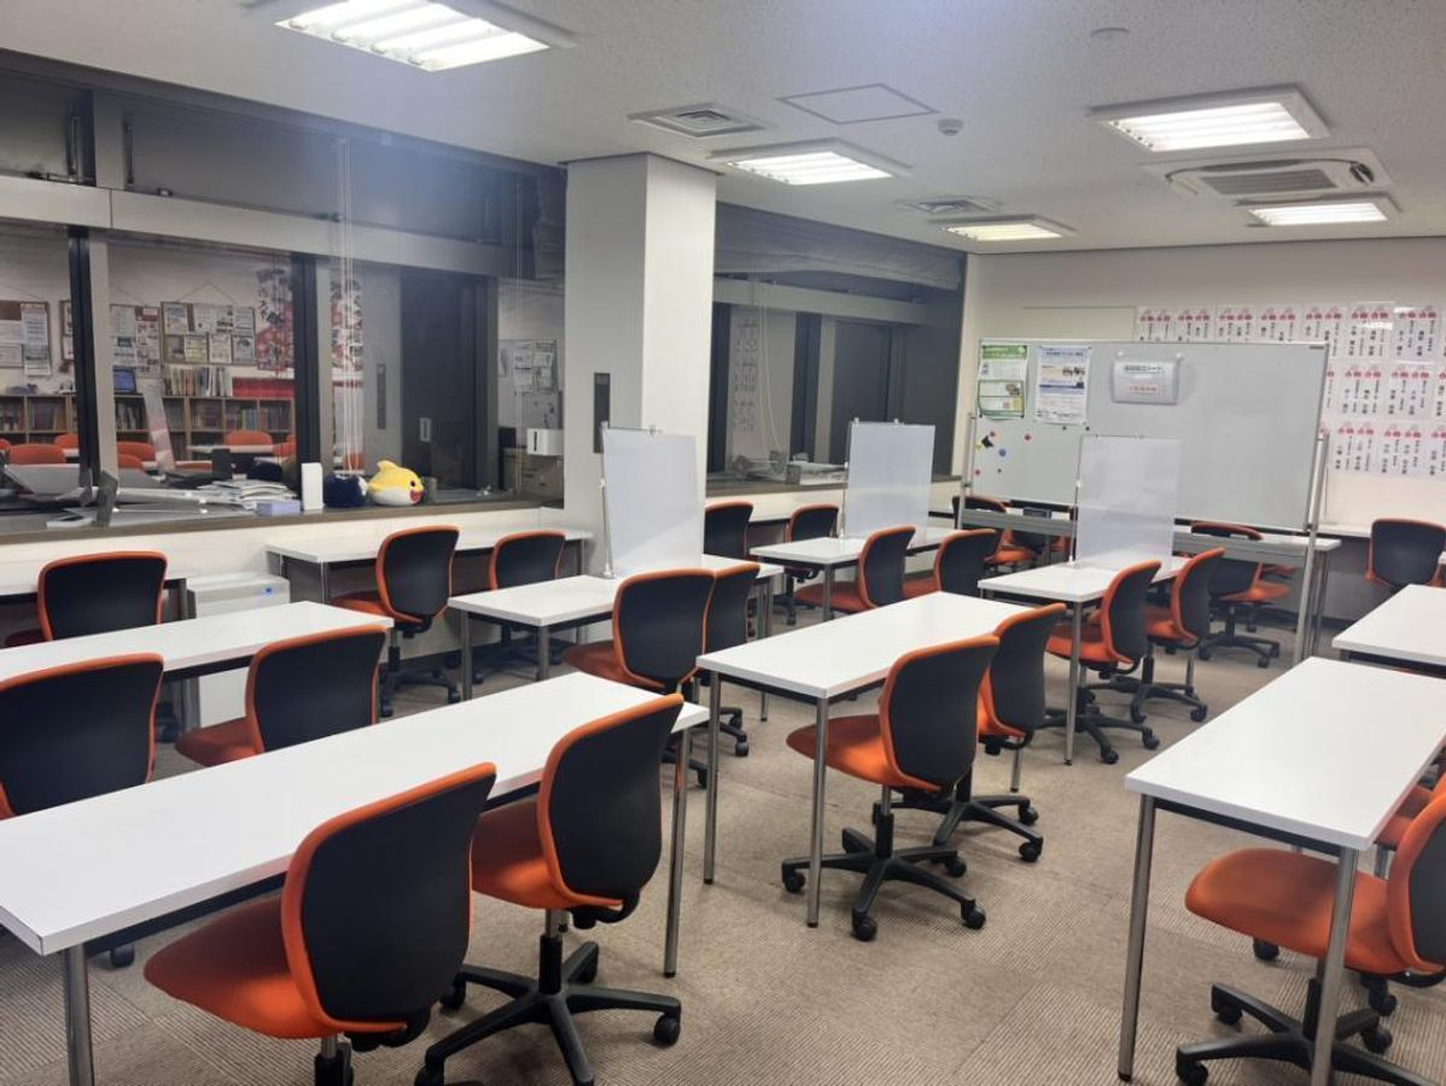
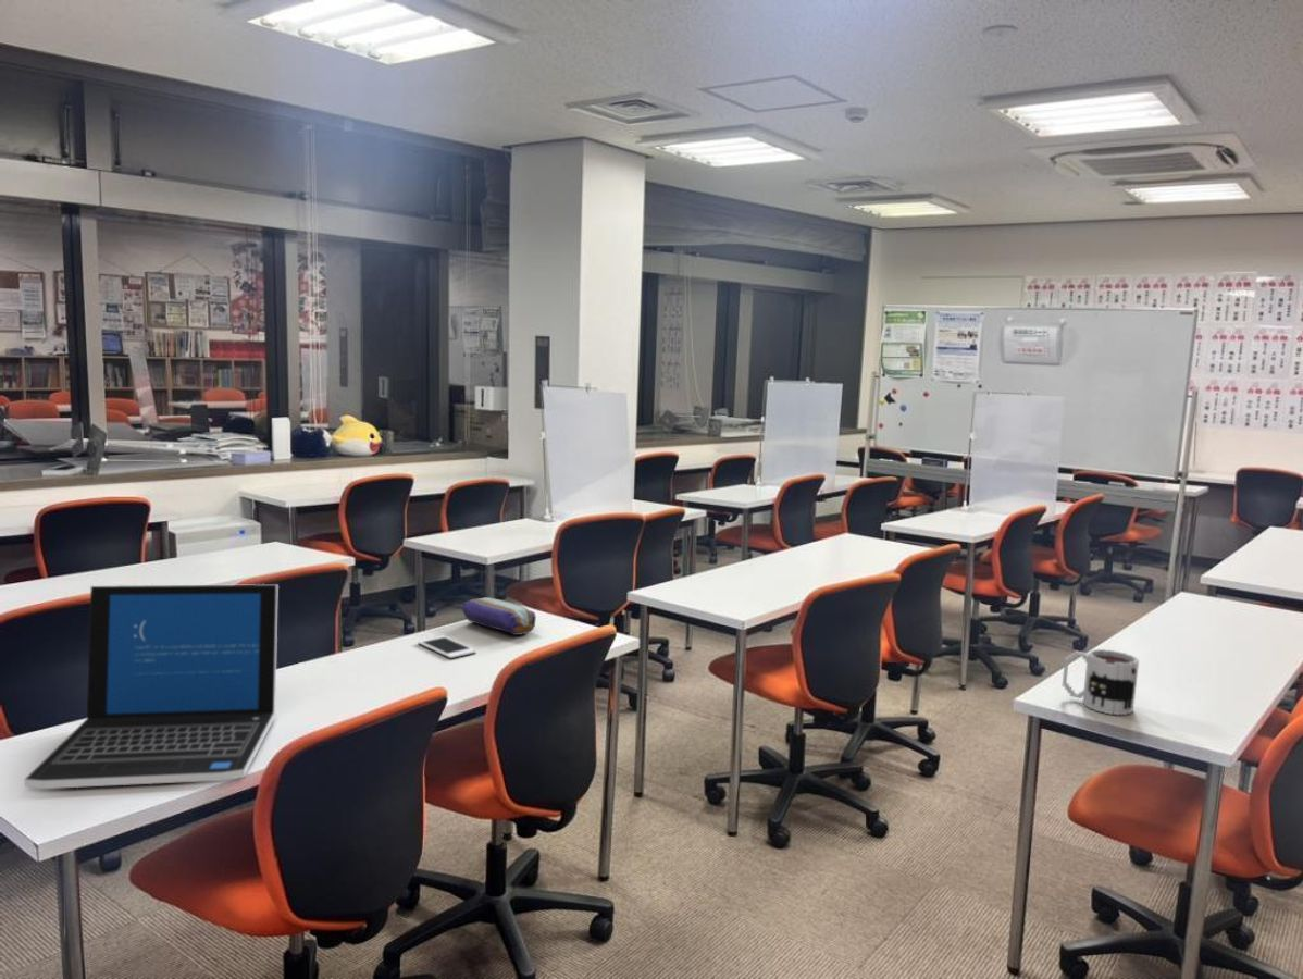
+ laptop [24,583,280,790]
+ mug [1062,648,1140,717]
+ cell phone [417,635,477,659]
+ pencil case [461,596,537,636]
